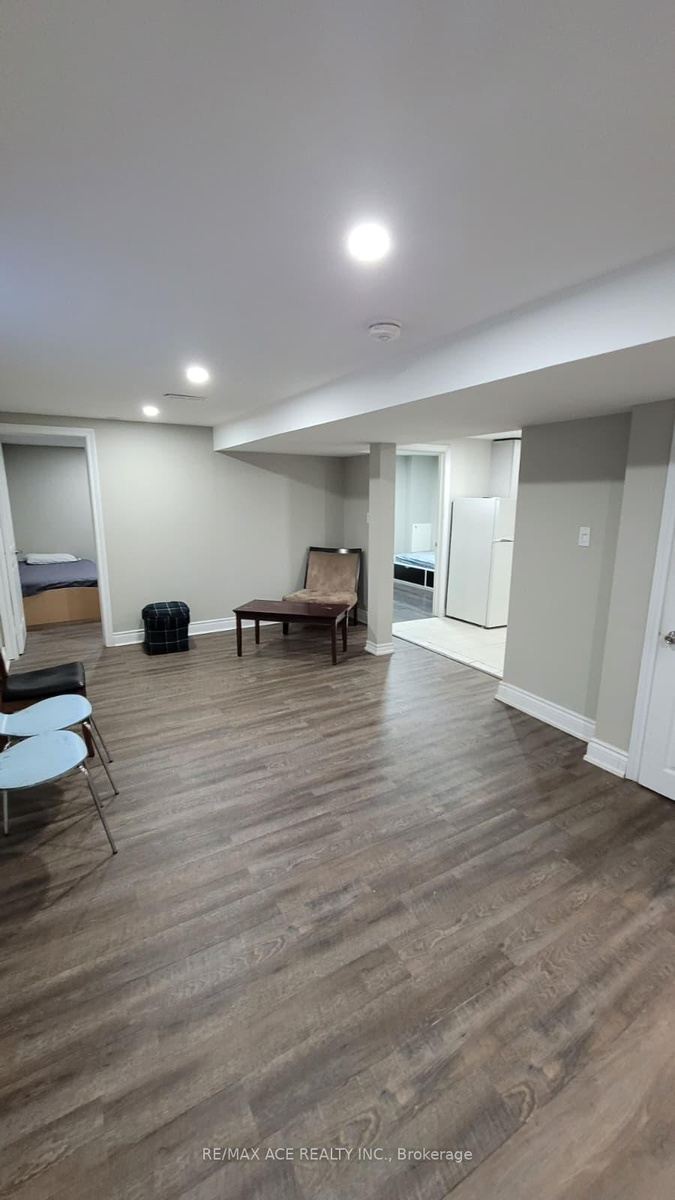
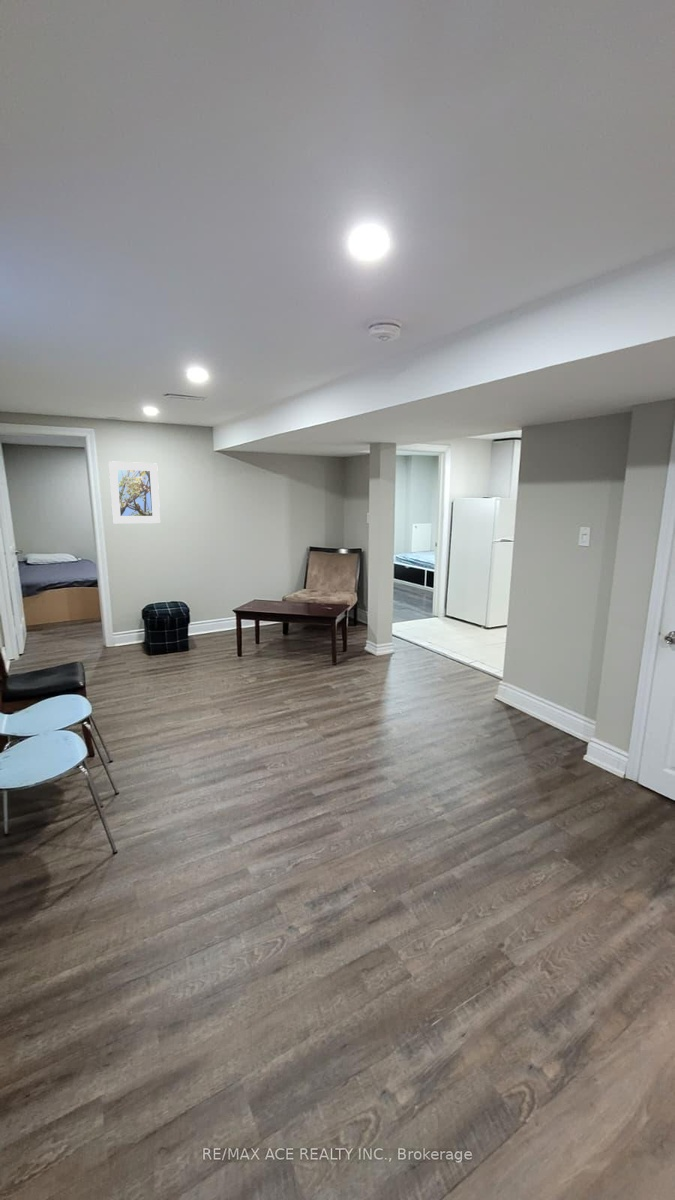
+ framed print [108,460,161,524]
